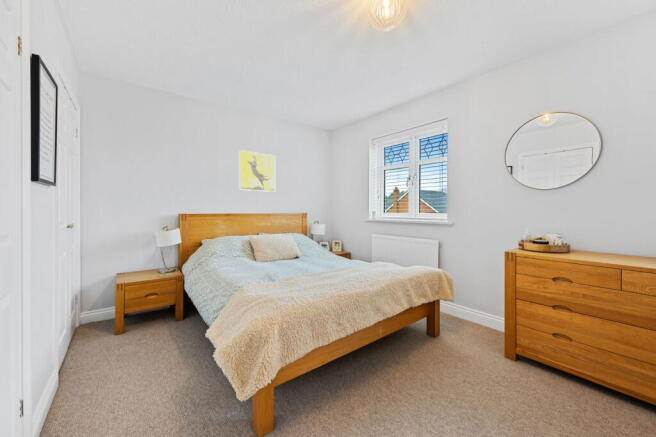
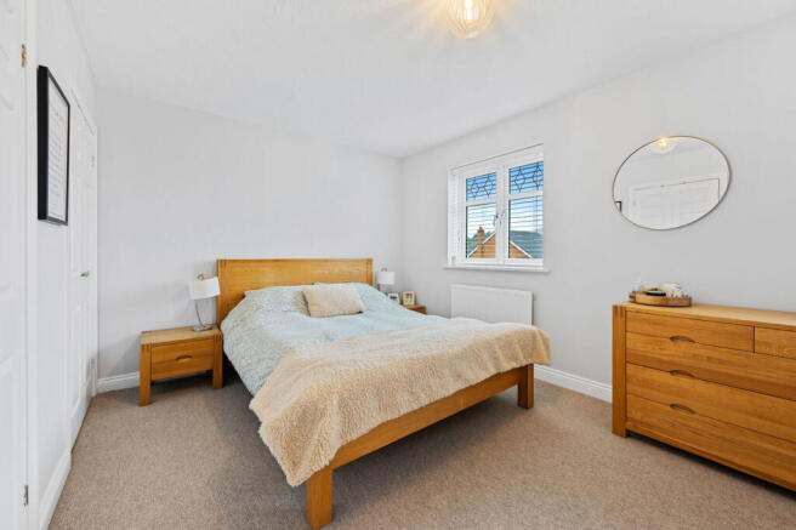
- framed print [238,149,276,193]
